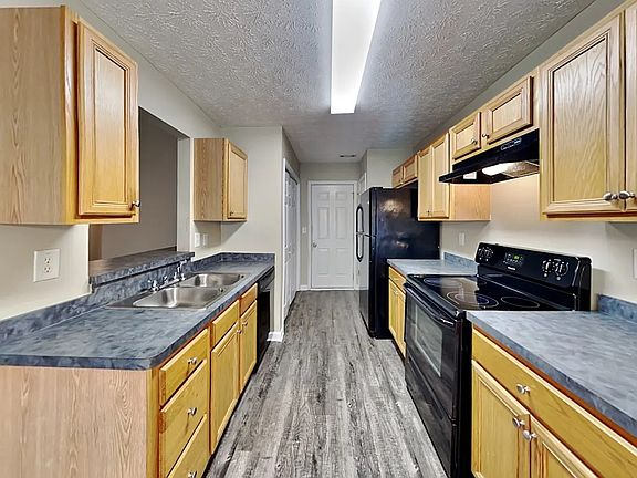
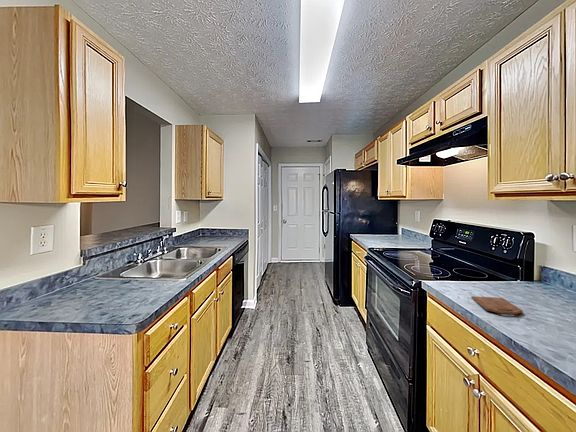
+ cutting board [470,295,524,315]
